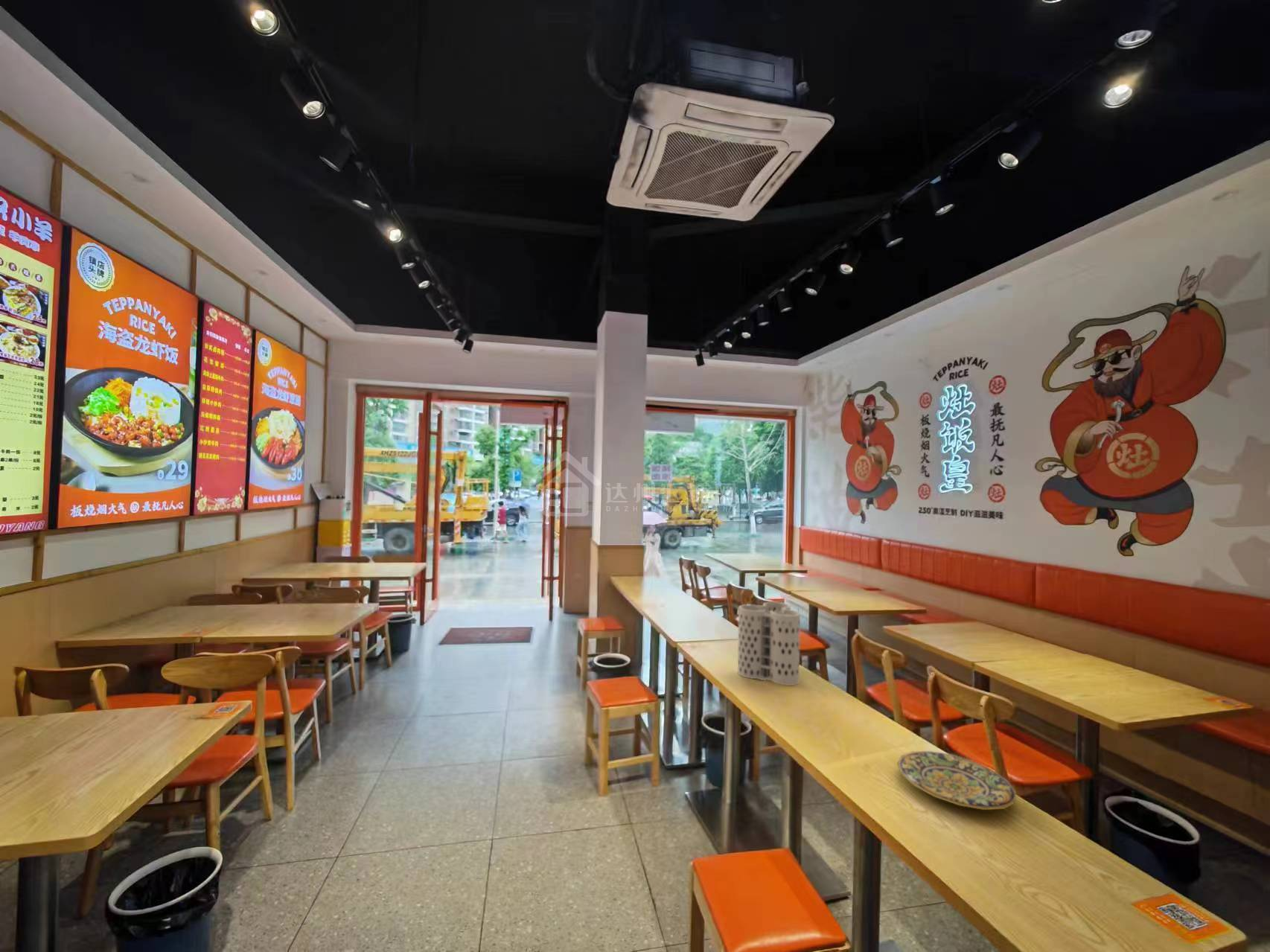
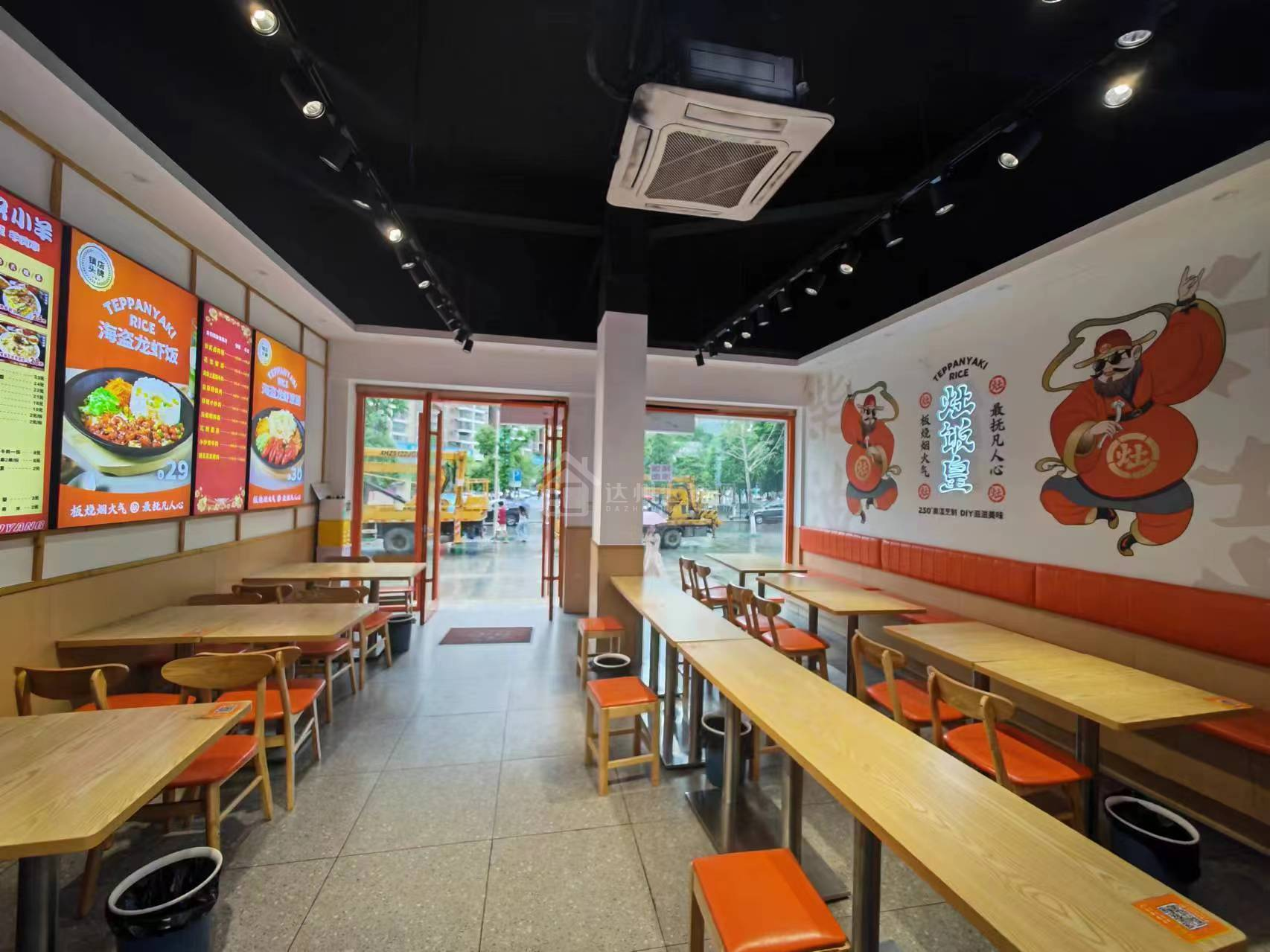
- utensil holder [737,601,801,686]
- plate [896,750,1017,811]
